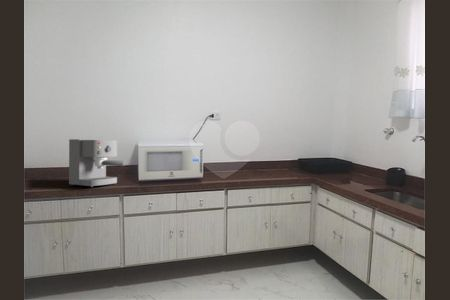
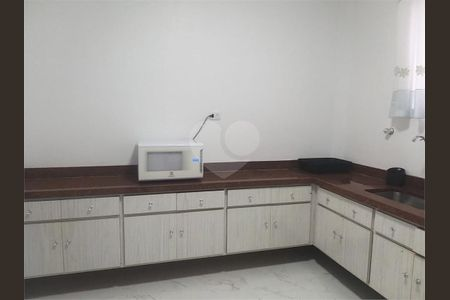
- coffee maker [68,138,126,188]
